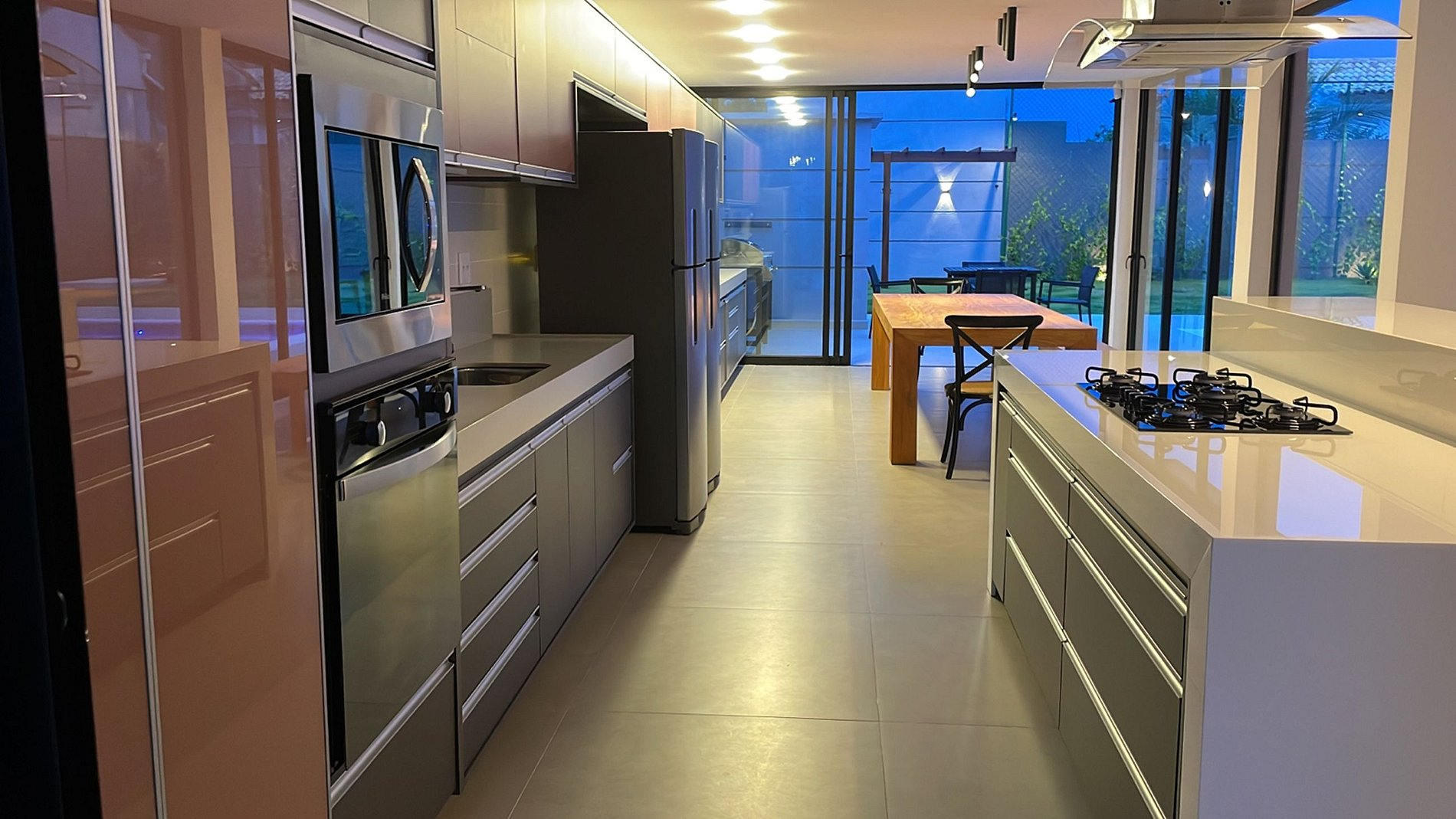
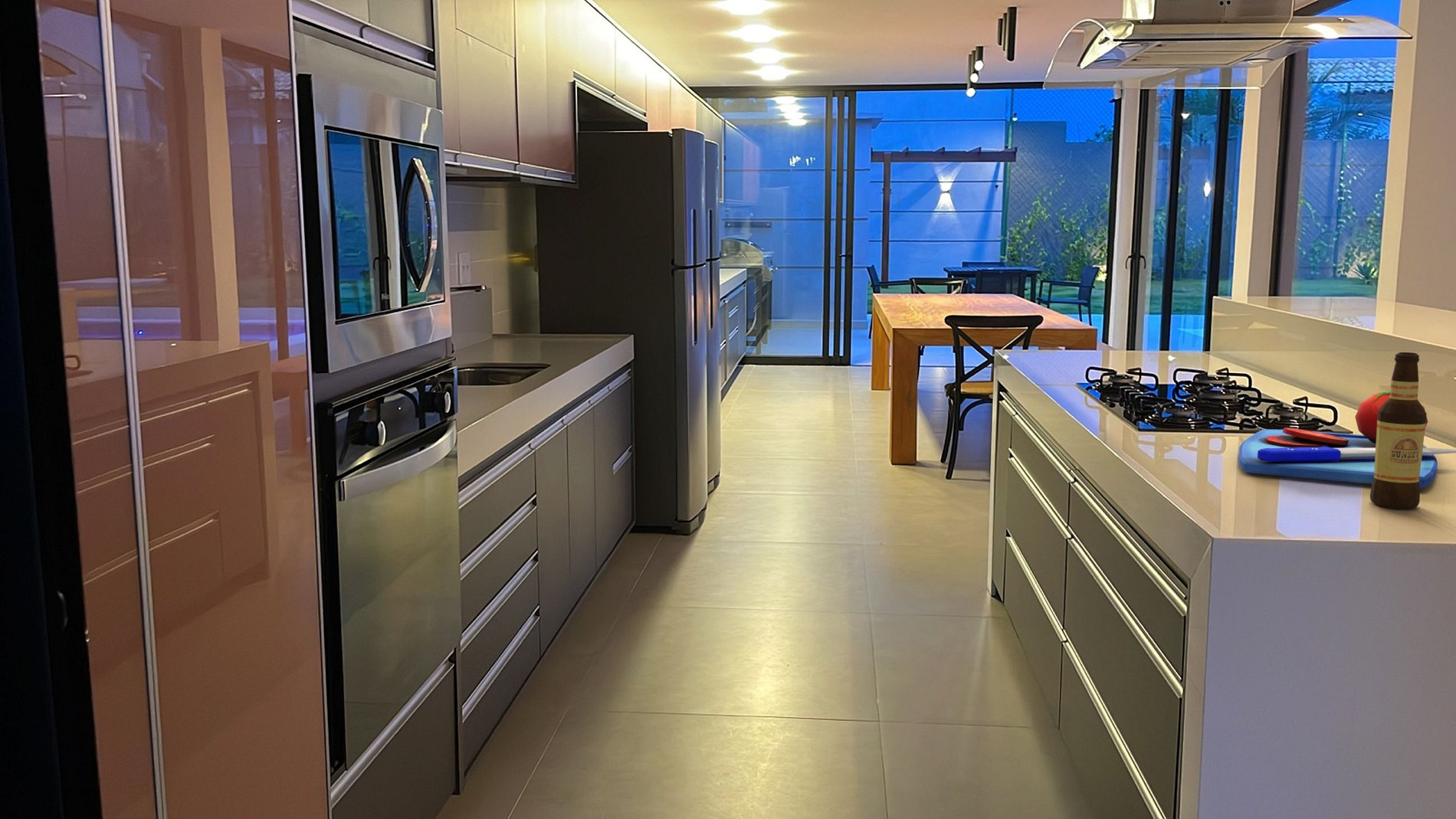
+ chopping board [1238,391,1456,489]
+ bottle [1369,352,1428,509]
